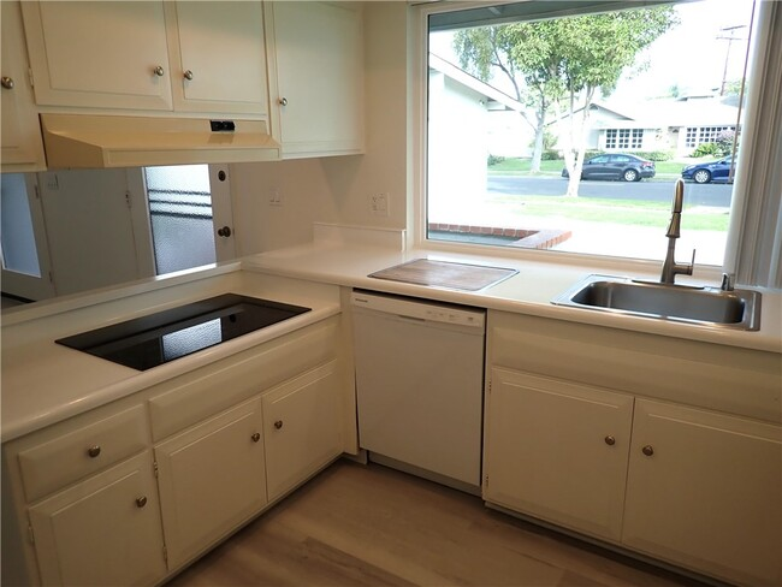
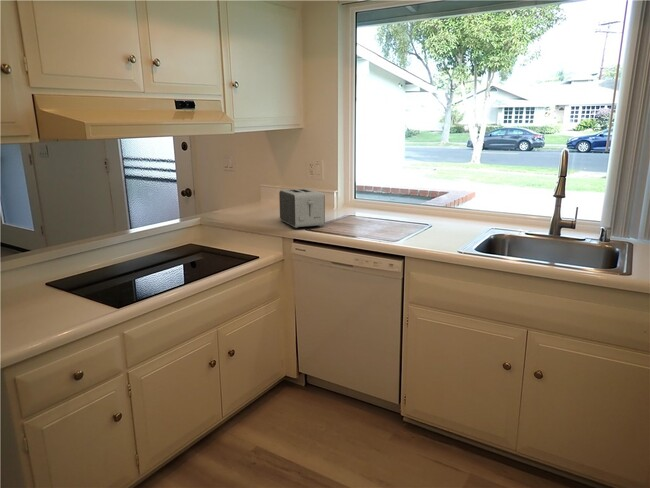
+ toaster [278,188,326,229]
